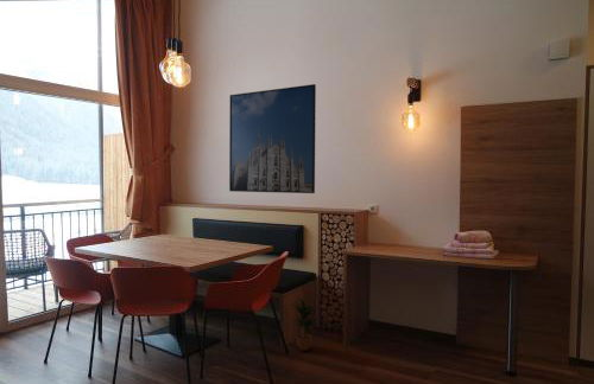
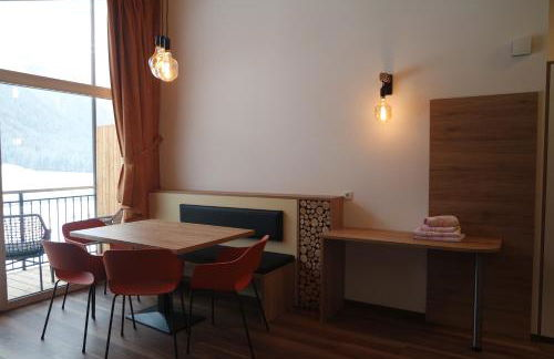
- potted plant [290,296,317,352]
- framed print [228,83,317,194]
